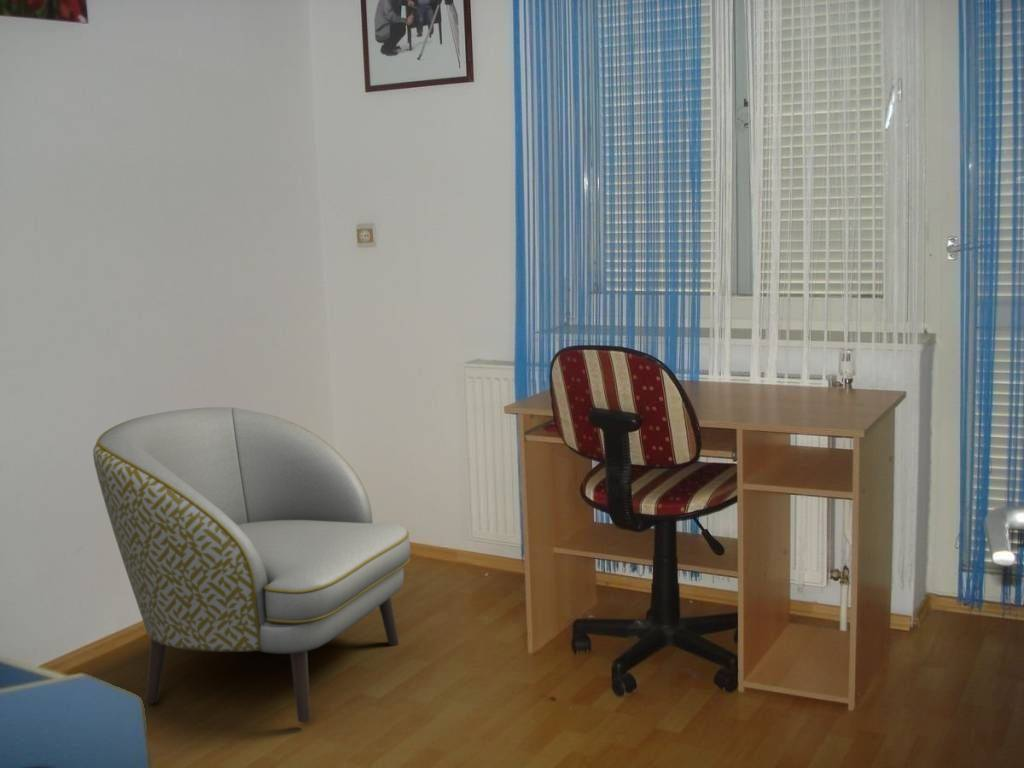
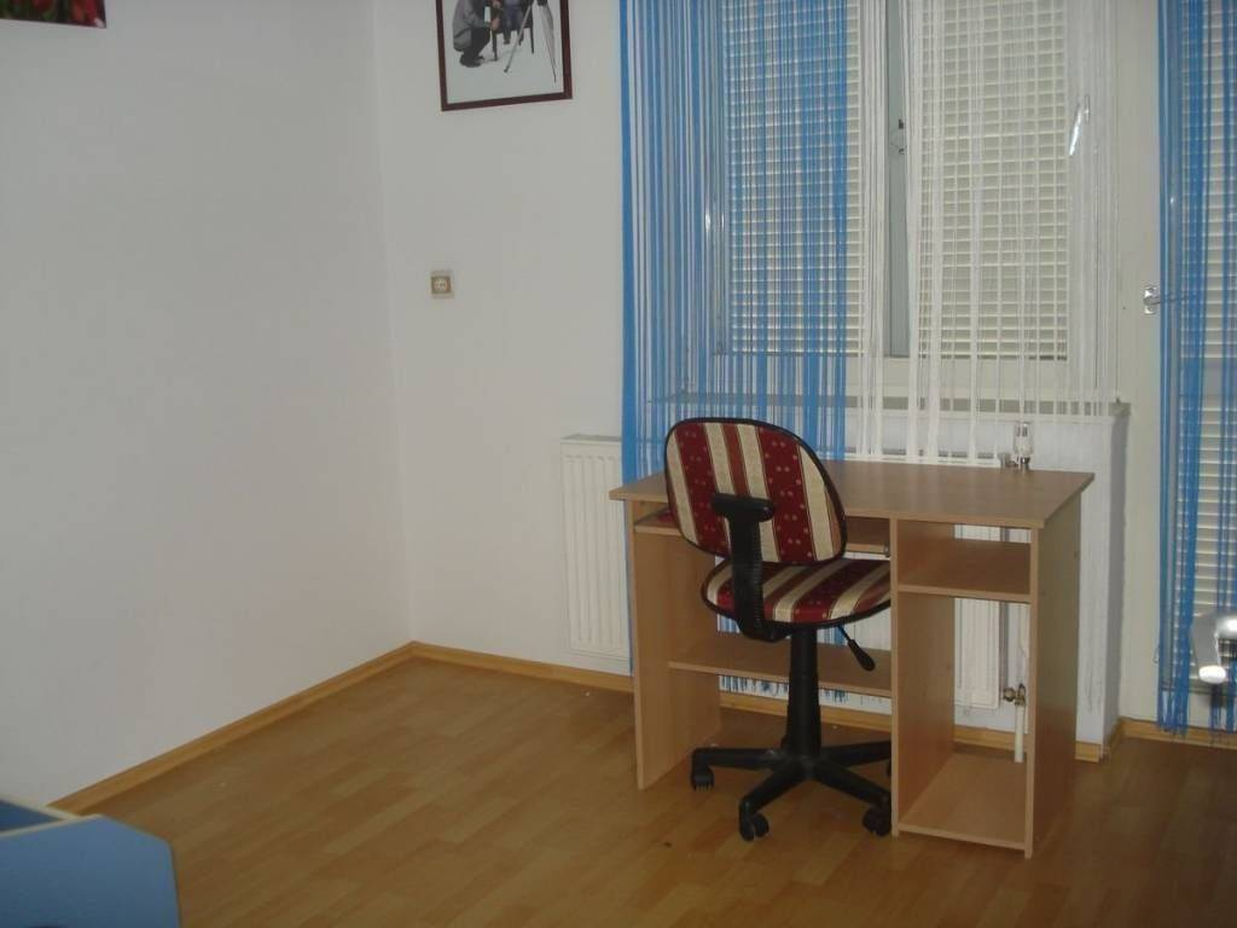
- armchair [92,406,412,724]
